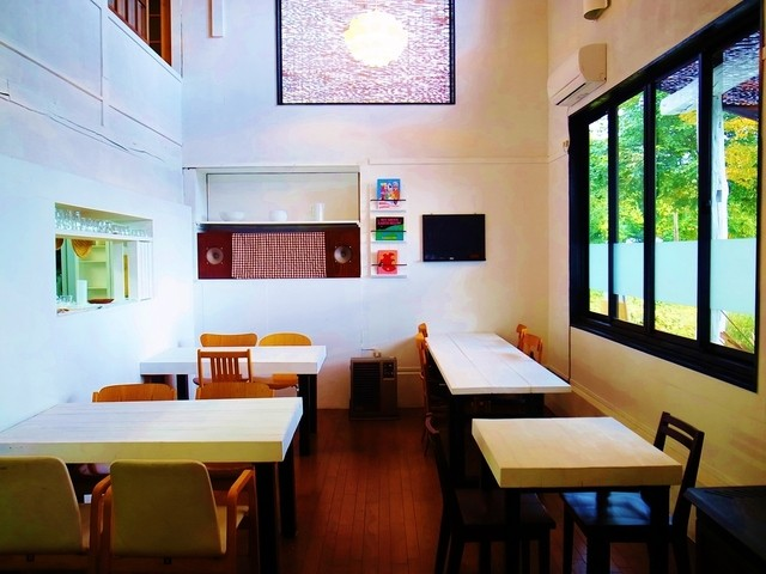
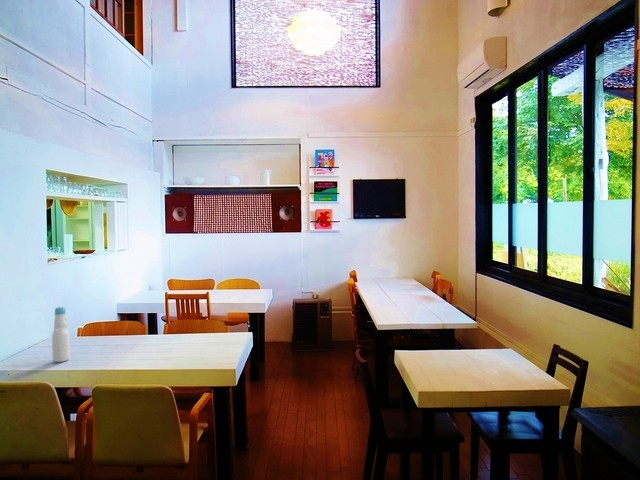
+ bottle [51,306,71,363]
